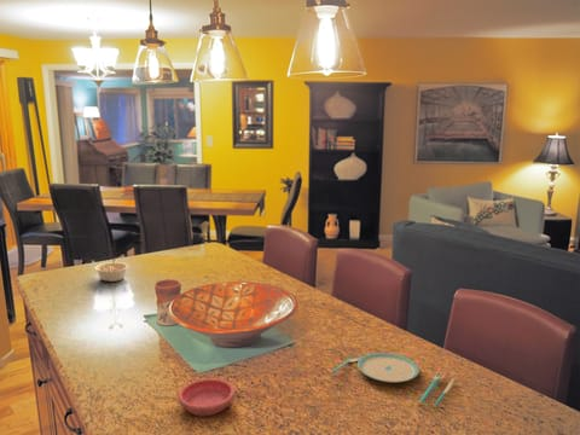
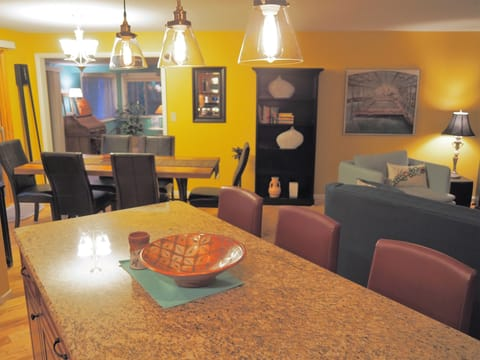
- saucer [178,378,236,417]
- legume [93,256,129,283]
- plate [330,352,456,408]
